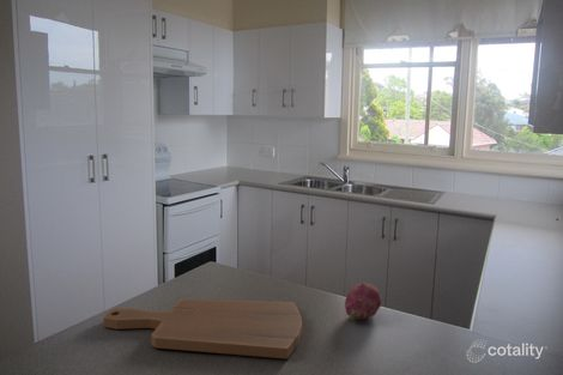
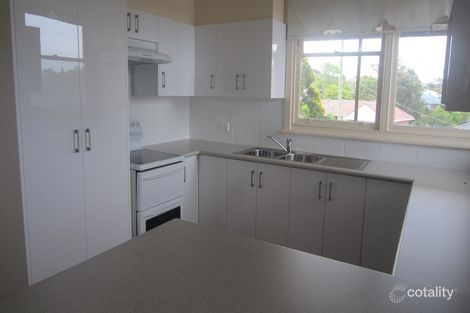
- cutting board [102,298,303,359]
- fruit [344,282,382,322]
